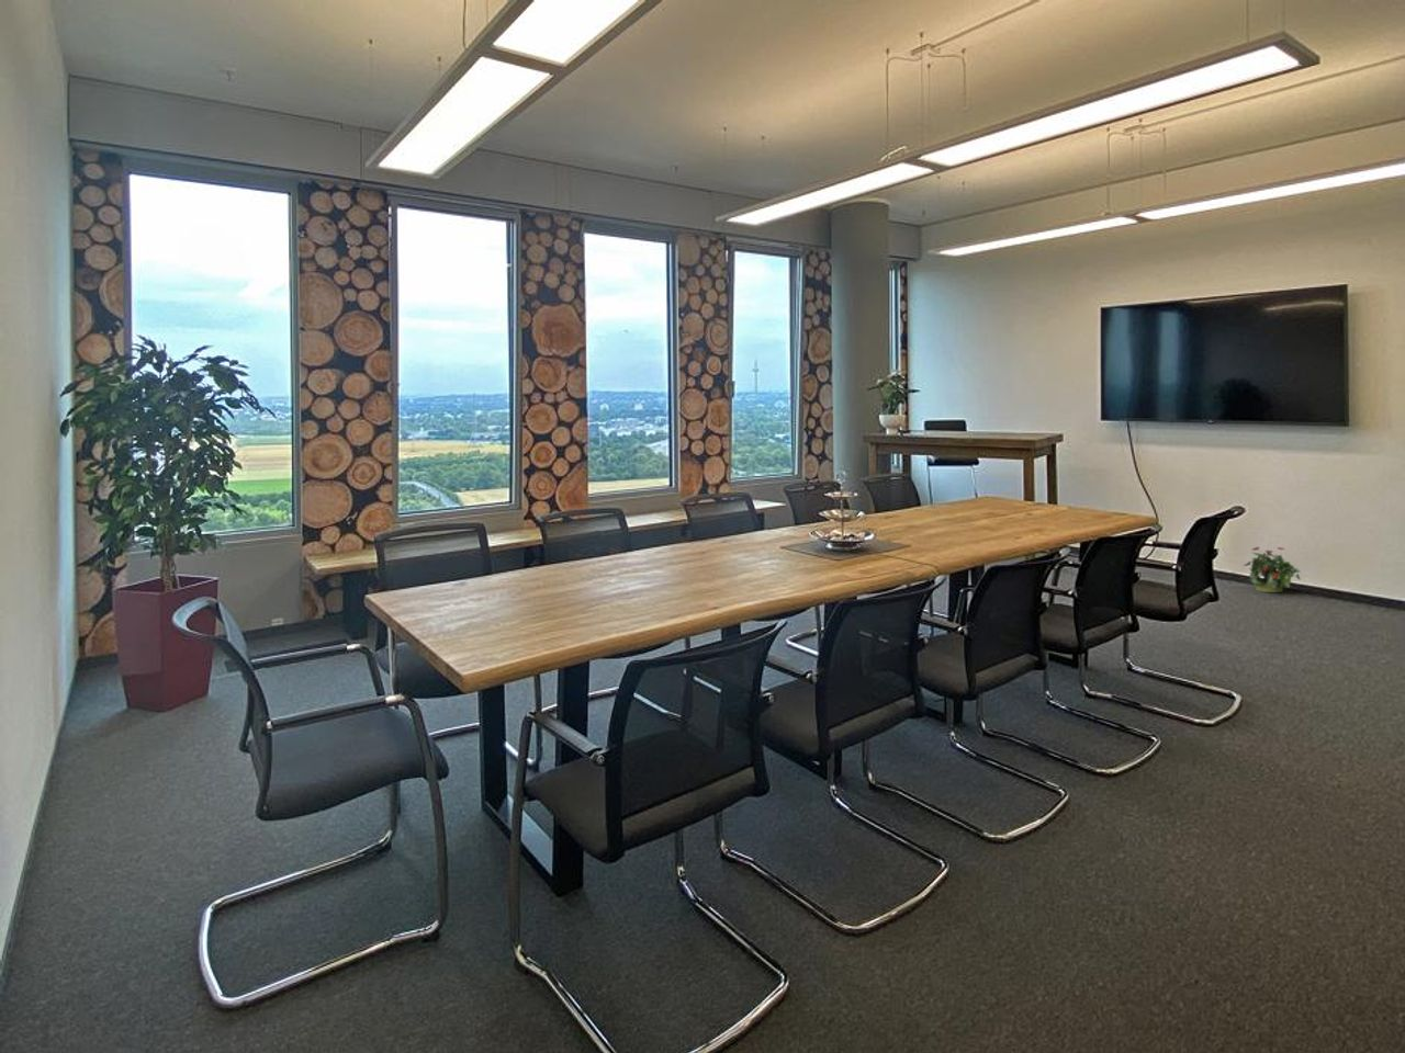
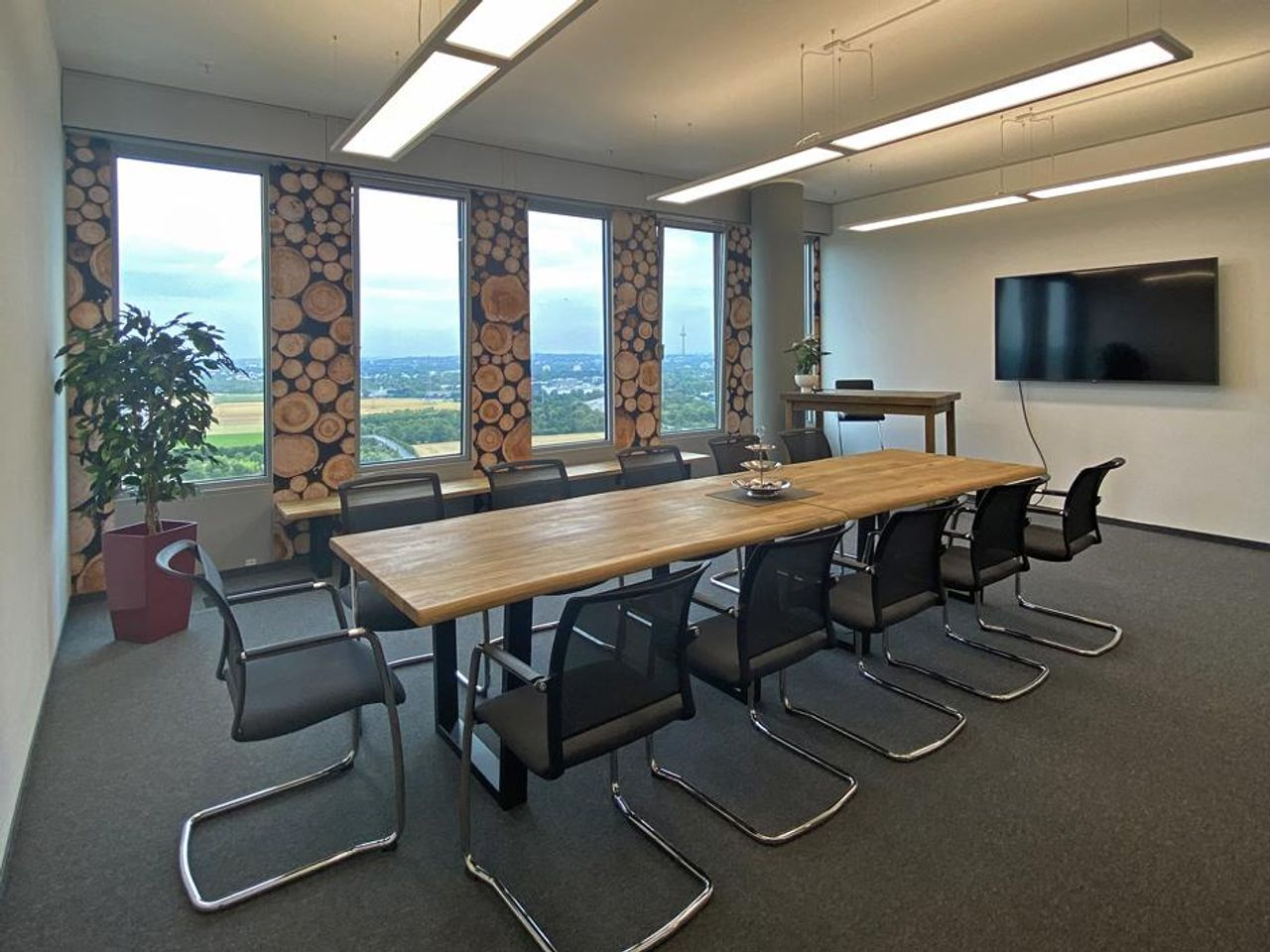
- potted plant [1242,546,1302,593]
